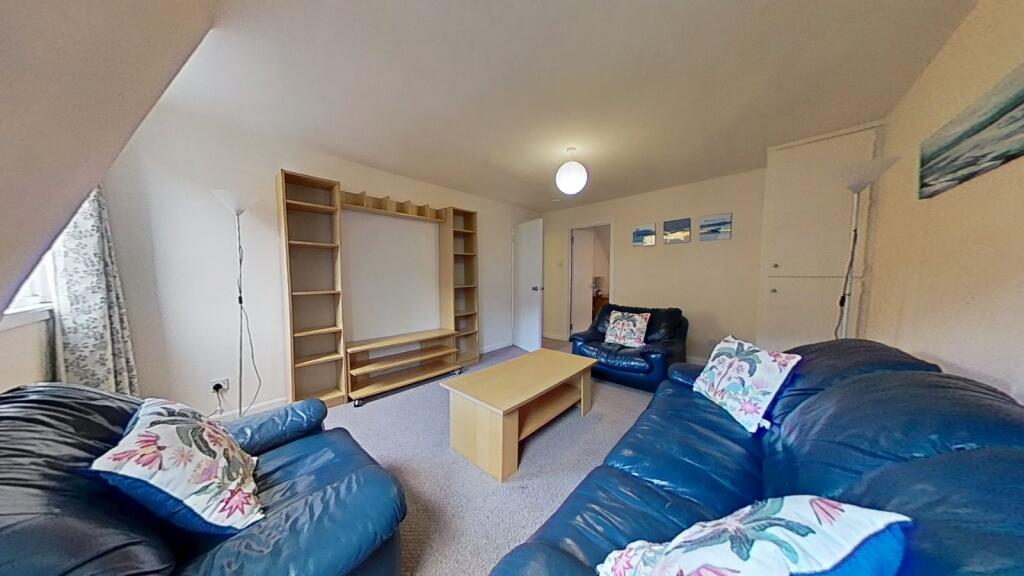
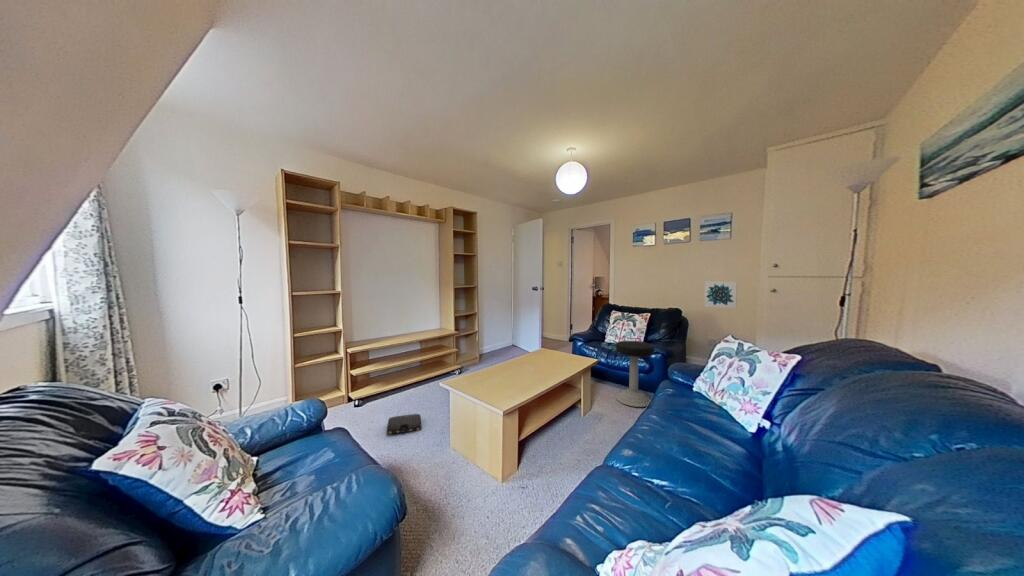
+ stool [615,340,655,408]
+ wall art [703,280,738,309]
+ bag [385,413,423,435]
